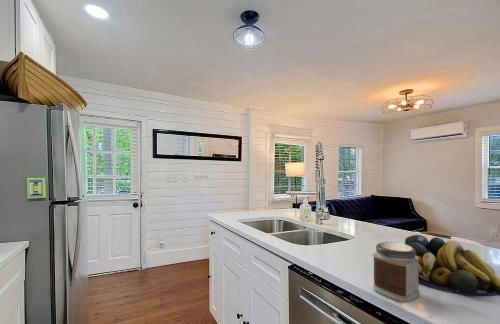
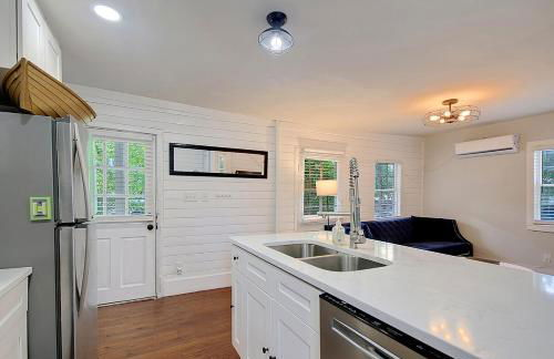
- fruit bowl [404,234,500,297]
- jar [372,241,421,303]
